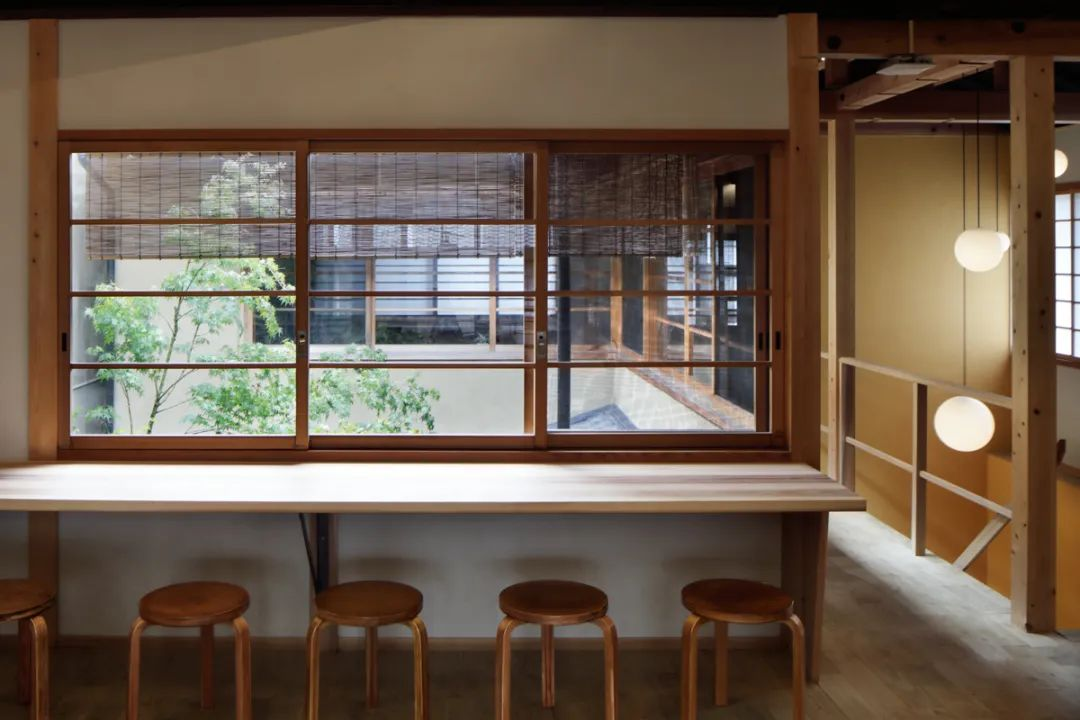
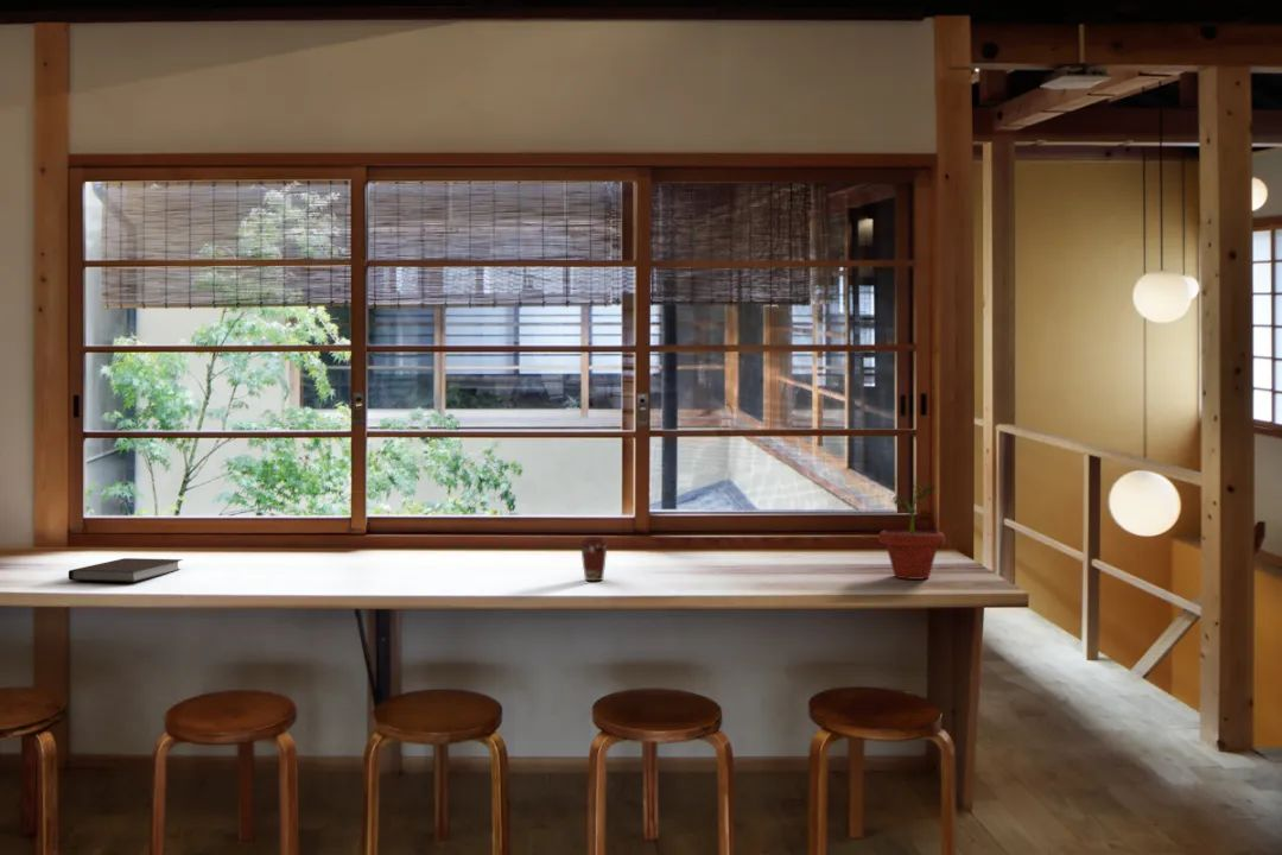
+ potted plant [877,475,946,581]
+ coffee cup [578,536,609,582]
+ notebook [68,557,184,583]
